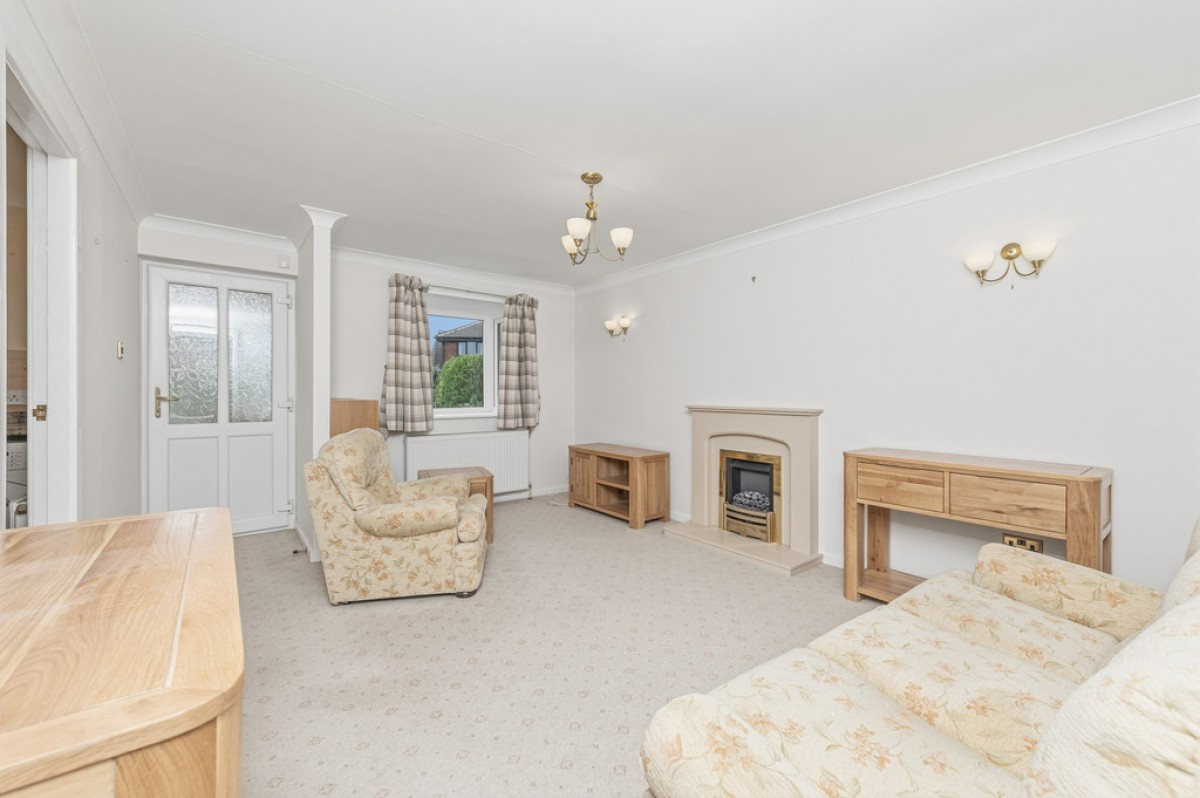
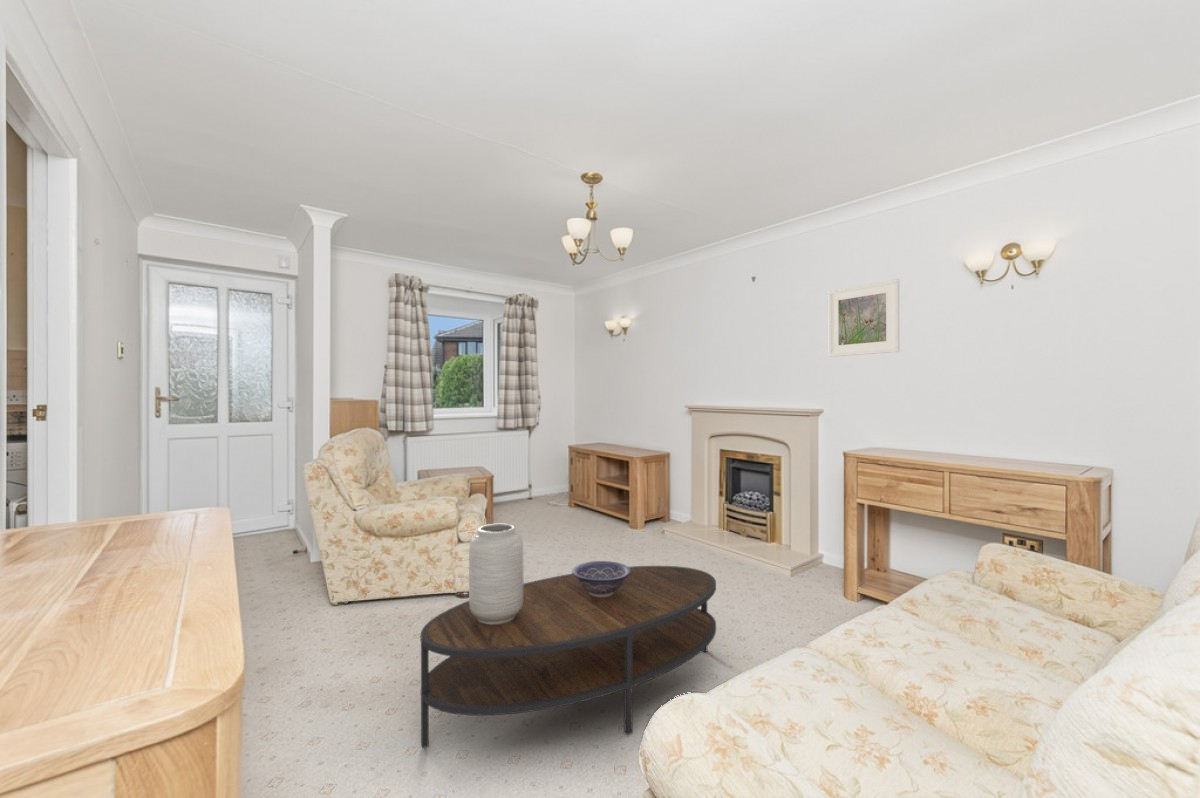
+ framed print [827,278,901,358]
+ coffee table [420,565,717,749]
+ decorative bowl [571,560,631,597]
+ vase [468,523,524,624]
